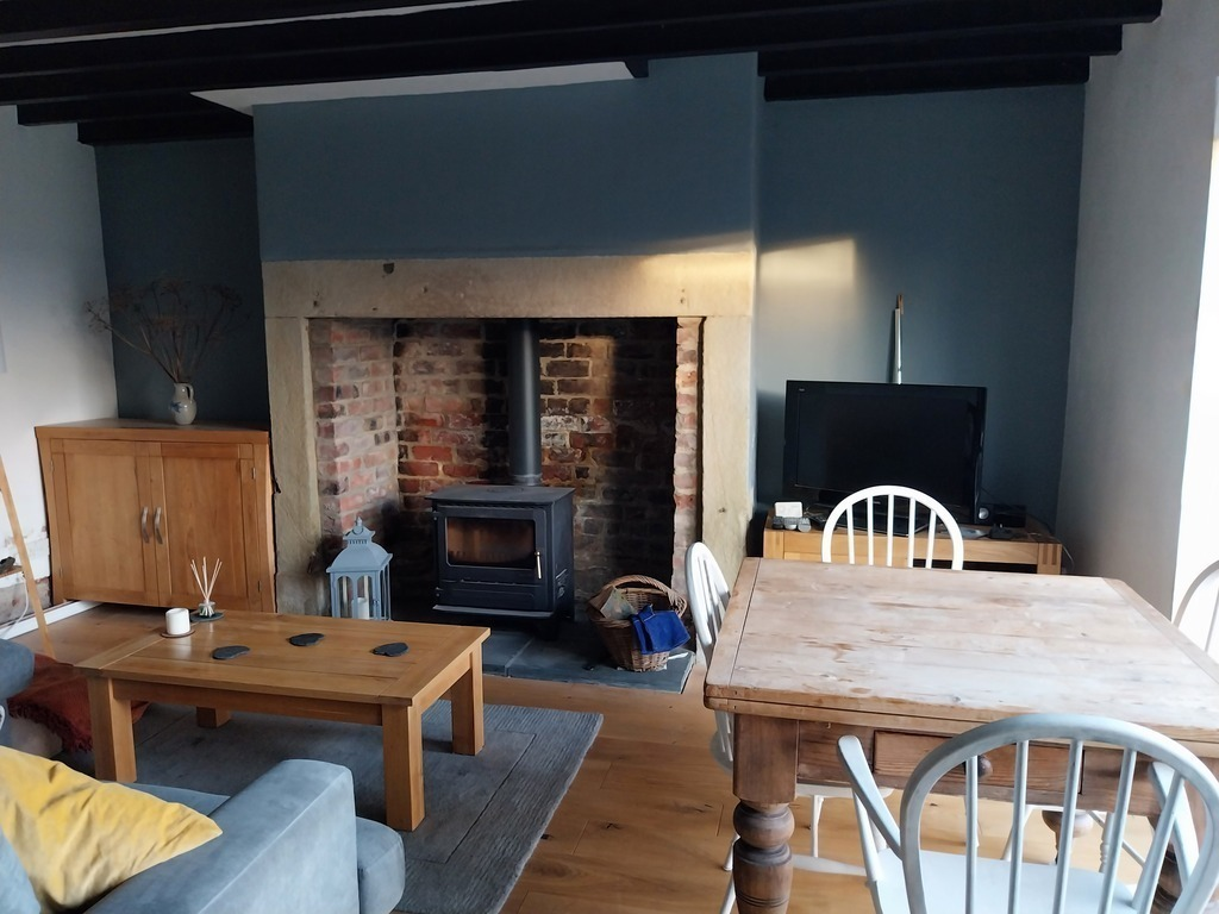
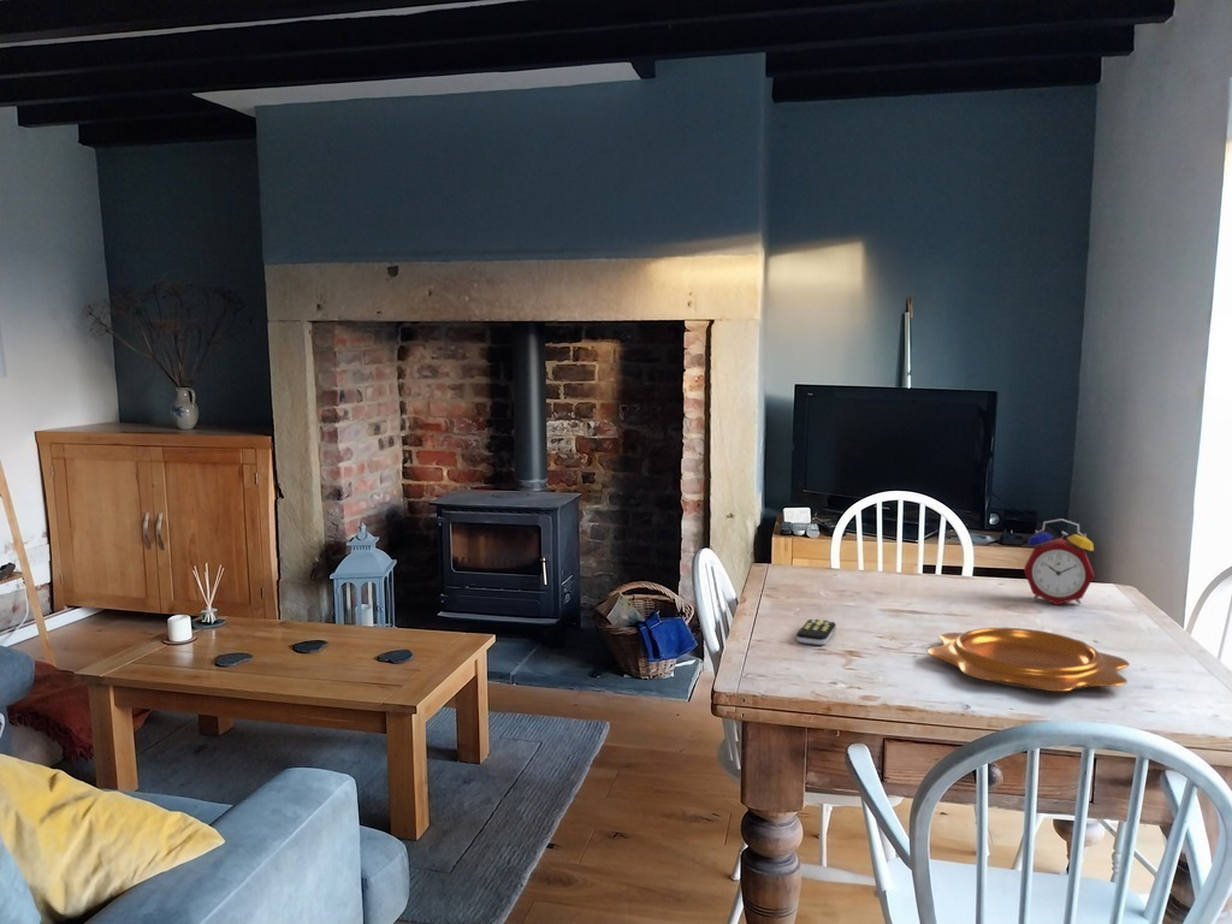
+ remote control [795,617,837,646]
+ alarm clock [1023,517,1095,606]
+ decorative bowl [926,627,1131,693]
